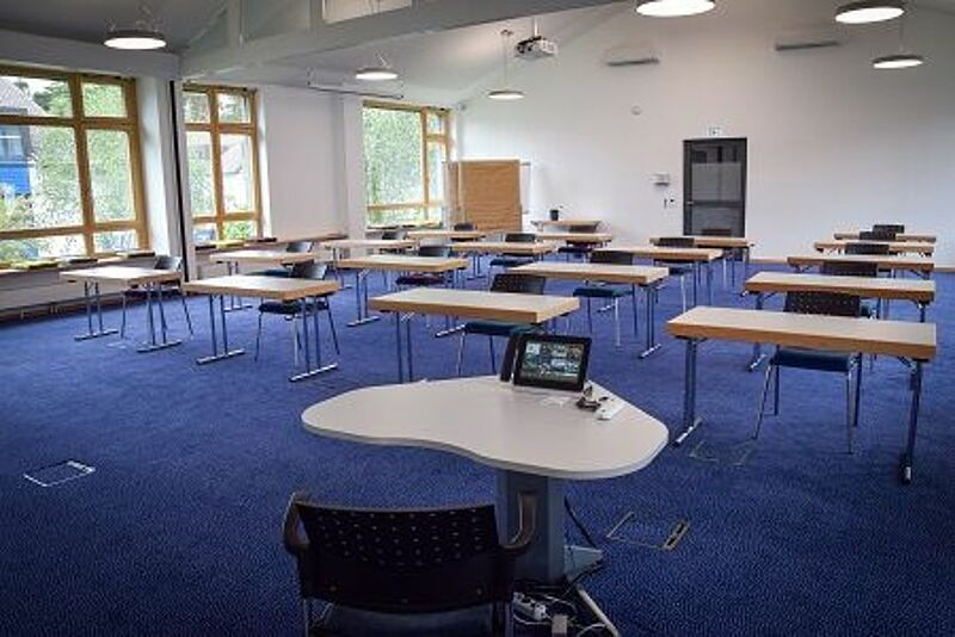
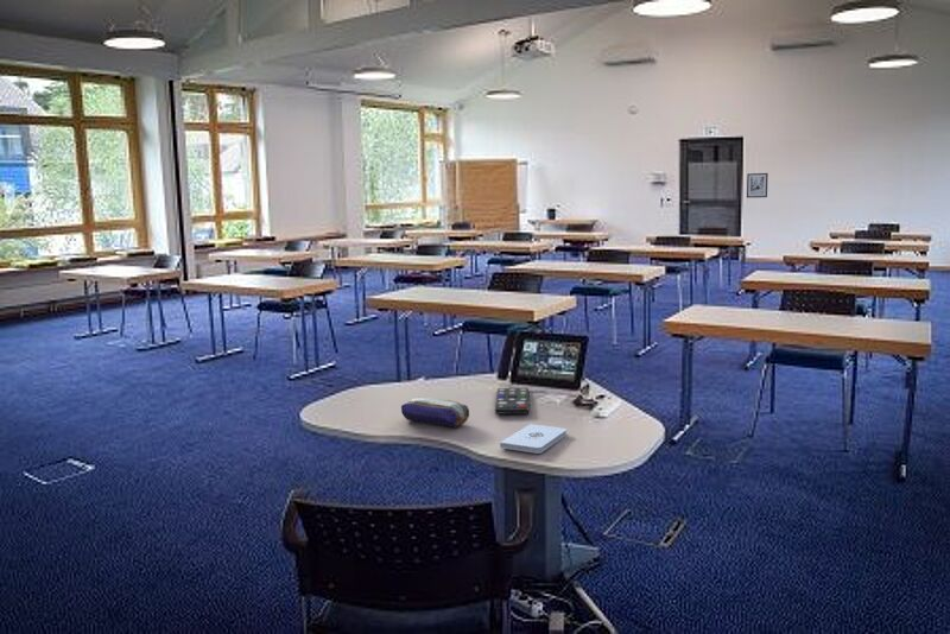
+ wall art [746,172,770,199]
+ pencil case [400,397,470,429]
+ notepad [499,423,568,455]
+ remote control [494,387,530,414]
